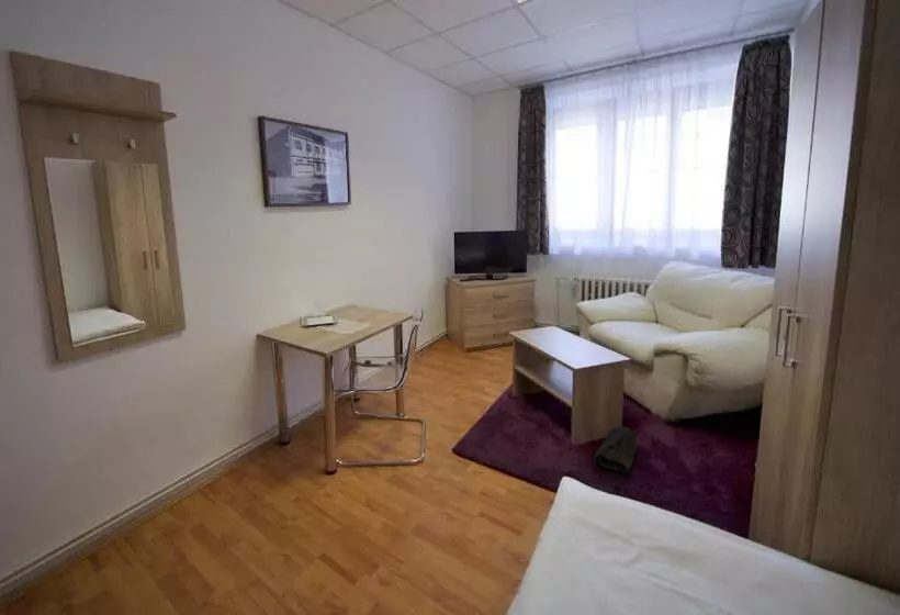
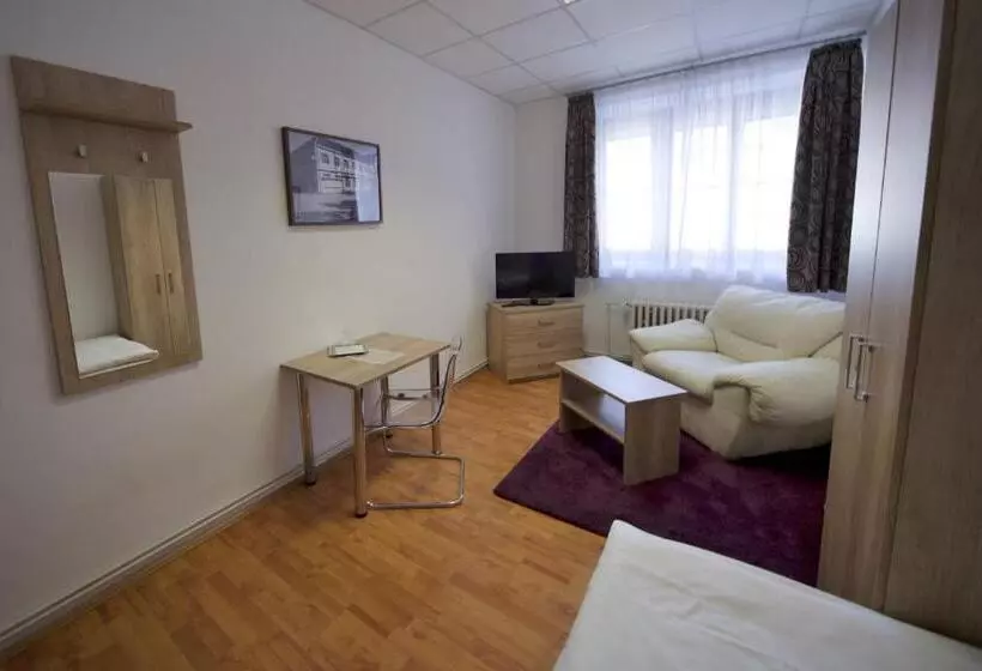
- knee pad [593,424,639,474]
